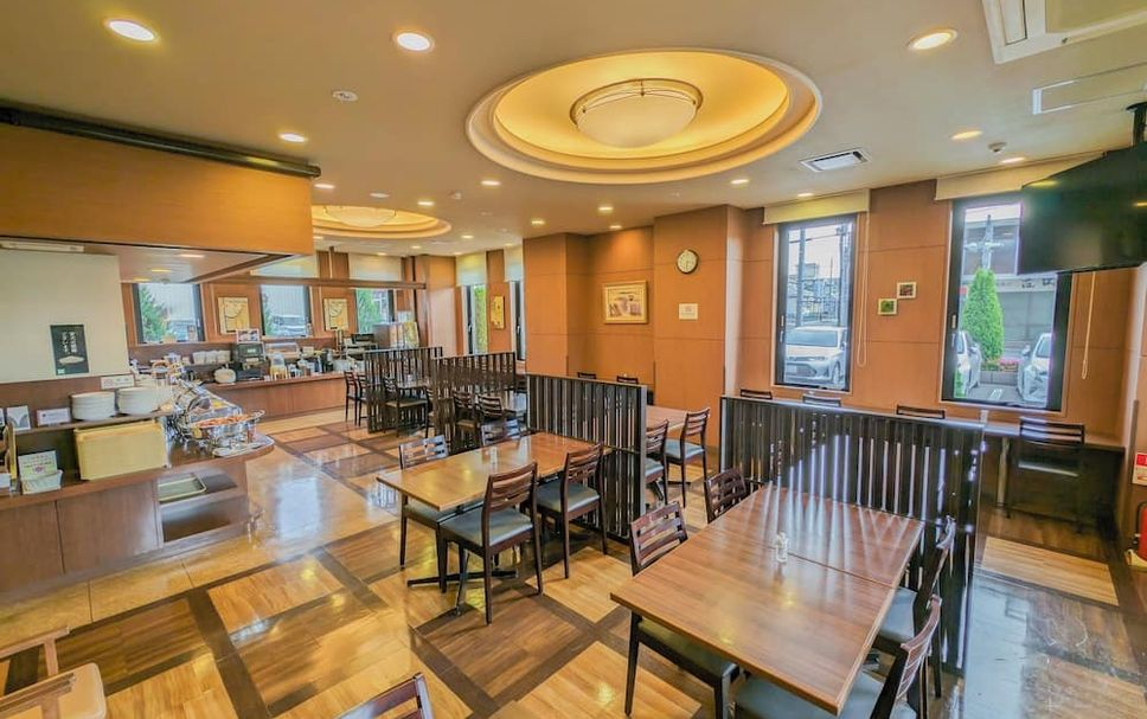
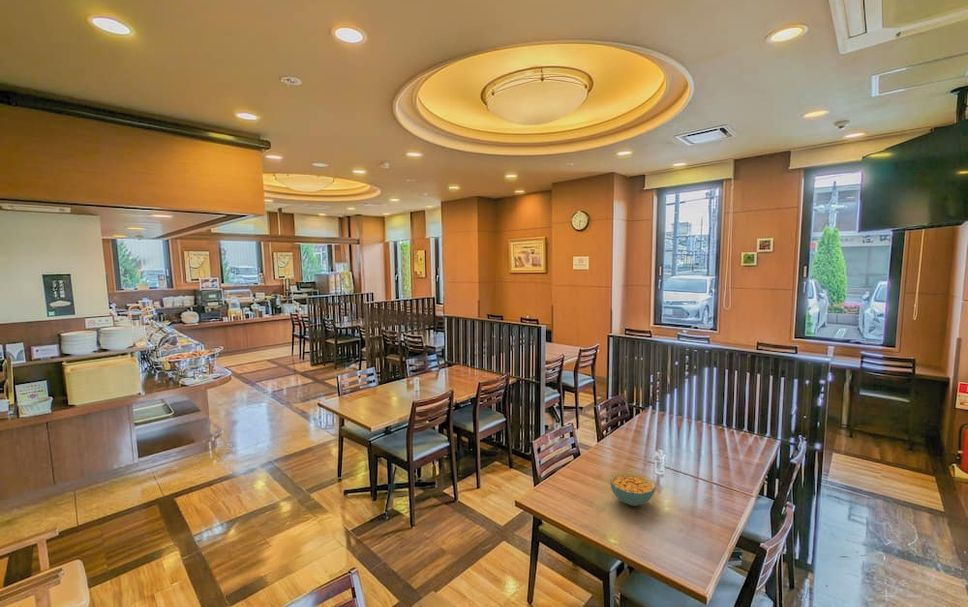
+ cereal bowl [609,470,656,507]
